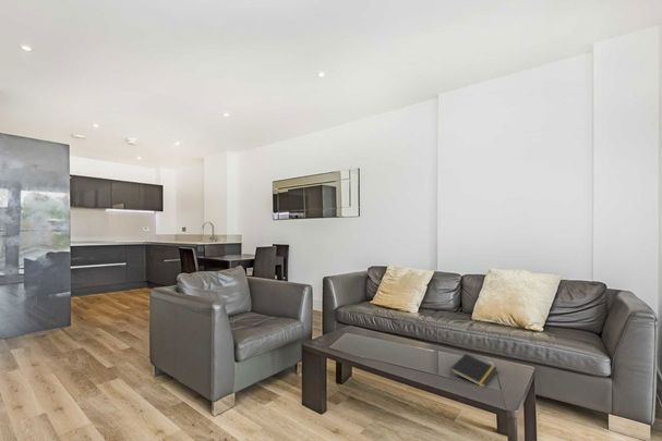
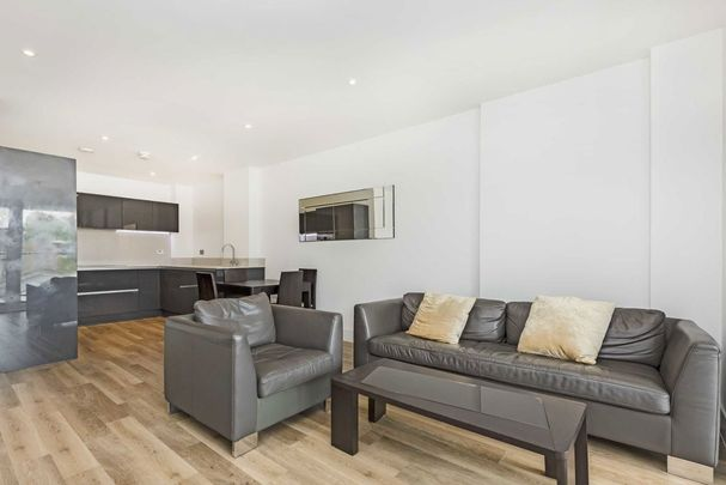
- notepad [449,353,497,388]
